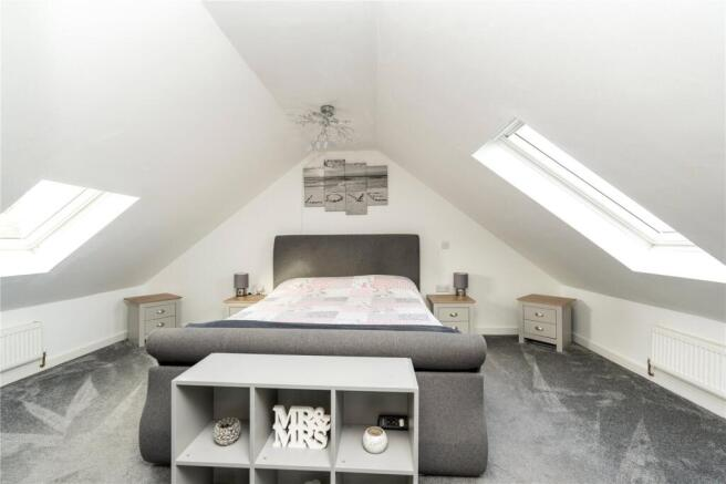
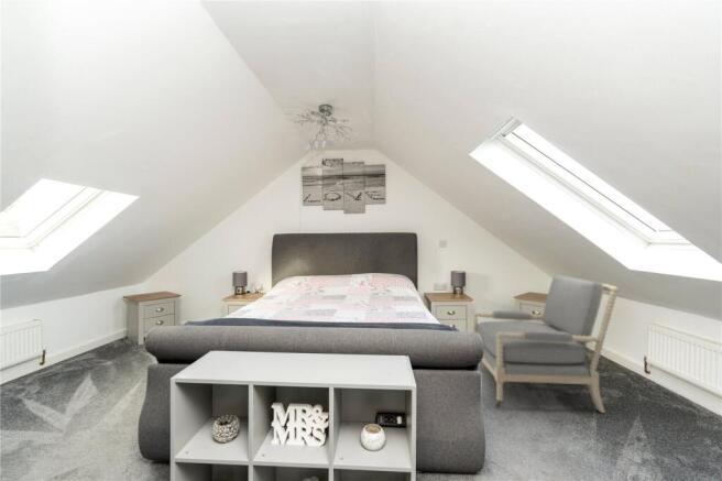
+ armchair [472,273,620,414]
